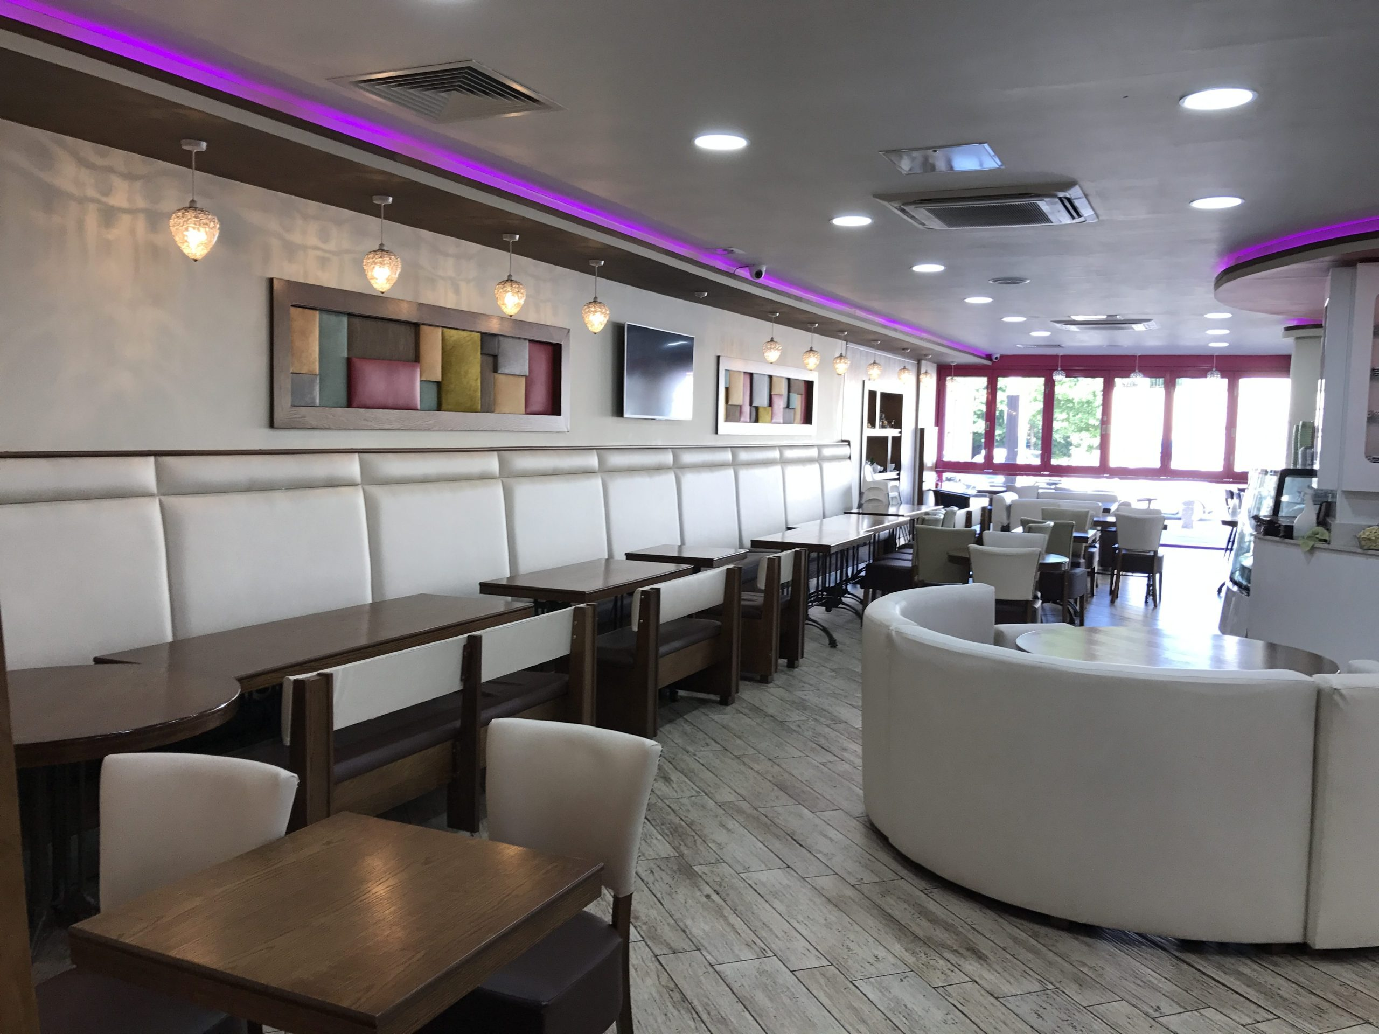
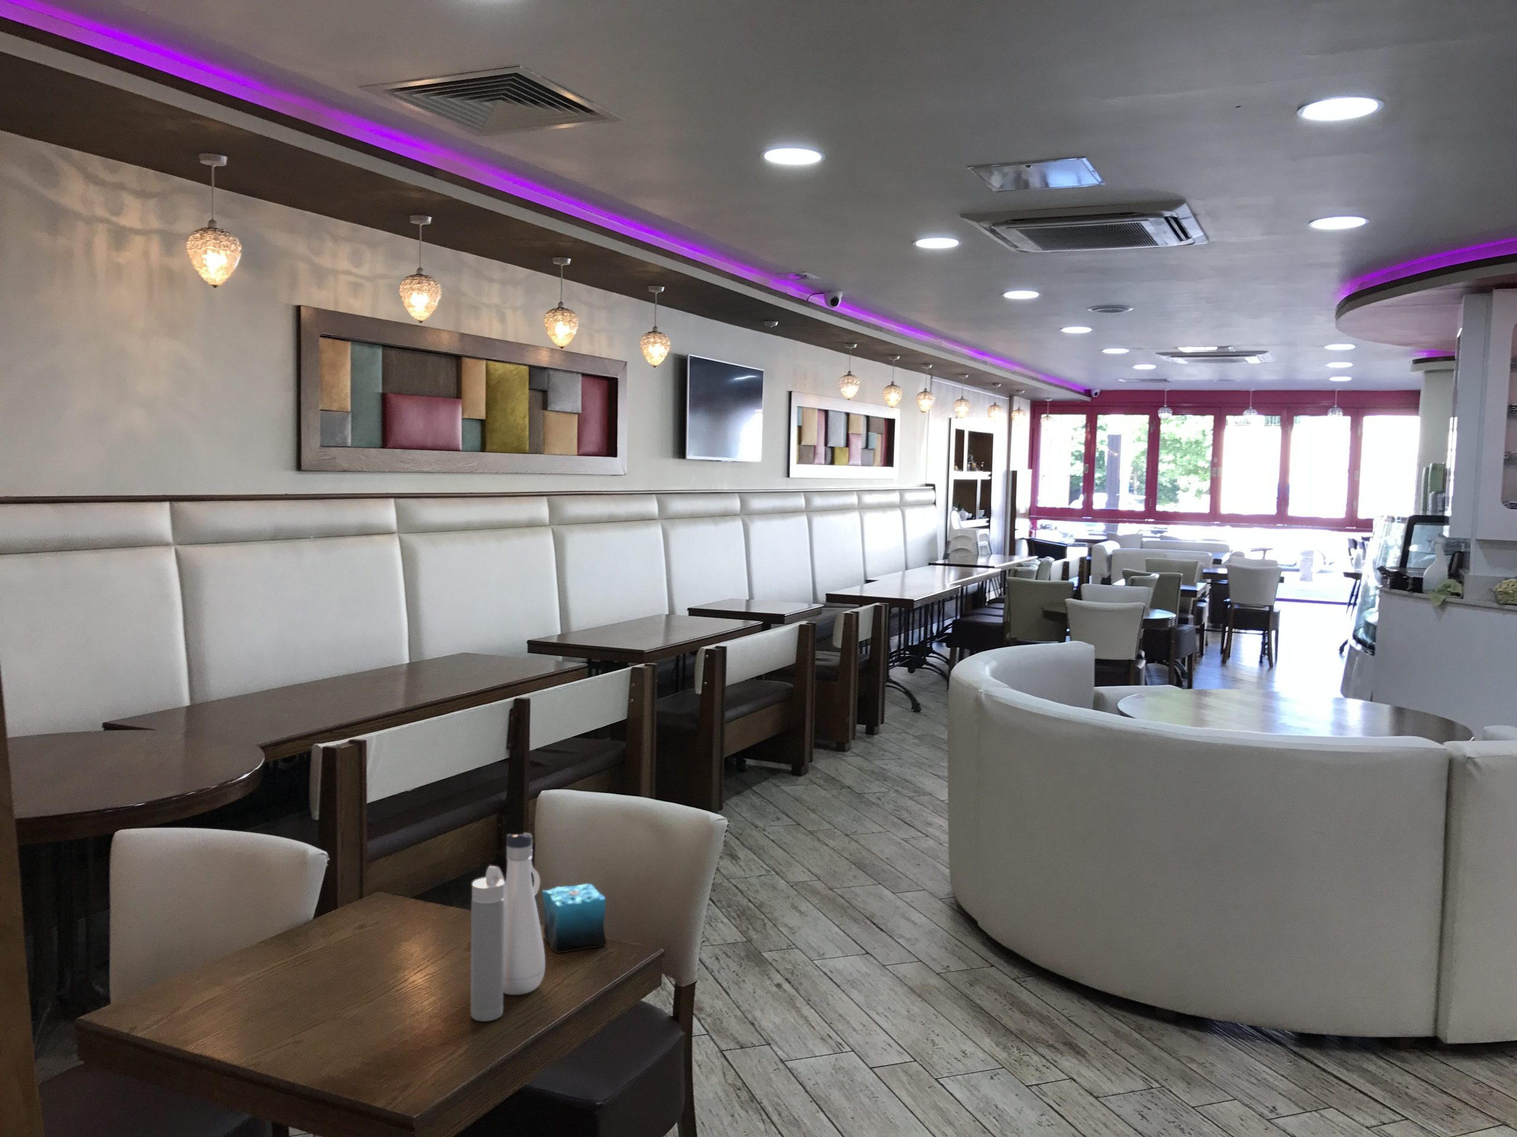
+ water bottle [471,832,546,1022]
+ candle [541,878,607,954]
